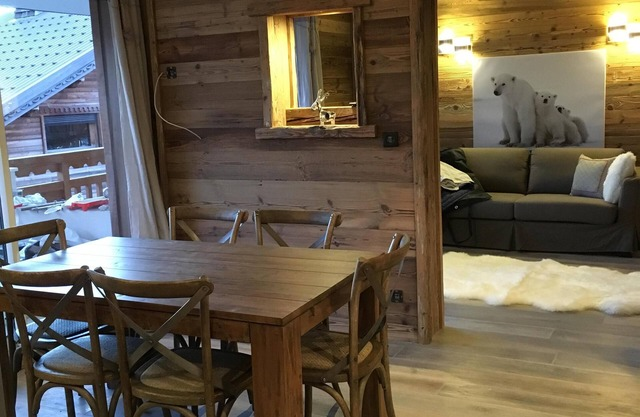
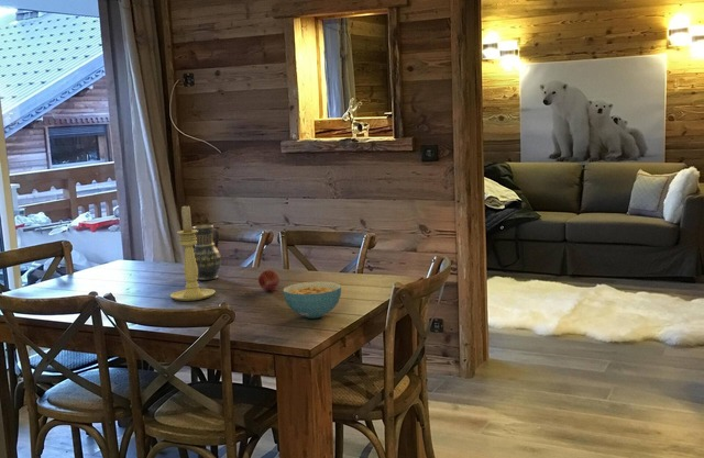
+ cereal bowl [282,280,342,320]
+ vase [193,224,222,281]
+ candle holder [169,204,217,302]
+ fruit [257,269,280,292]
